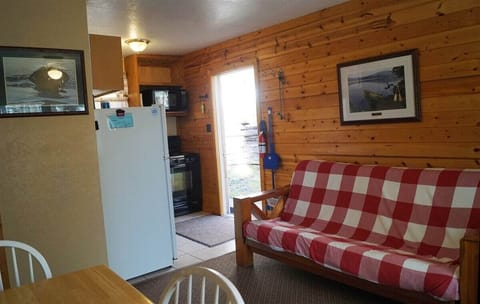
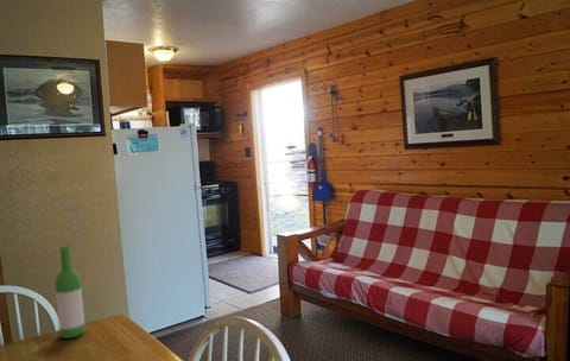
+ wine bottle [53,245,86,340]
